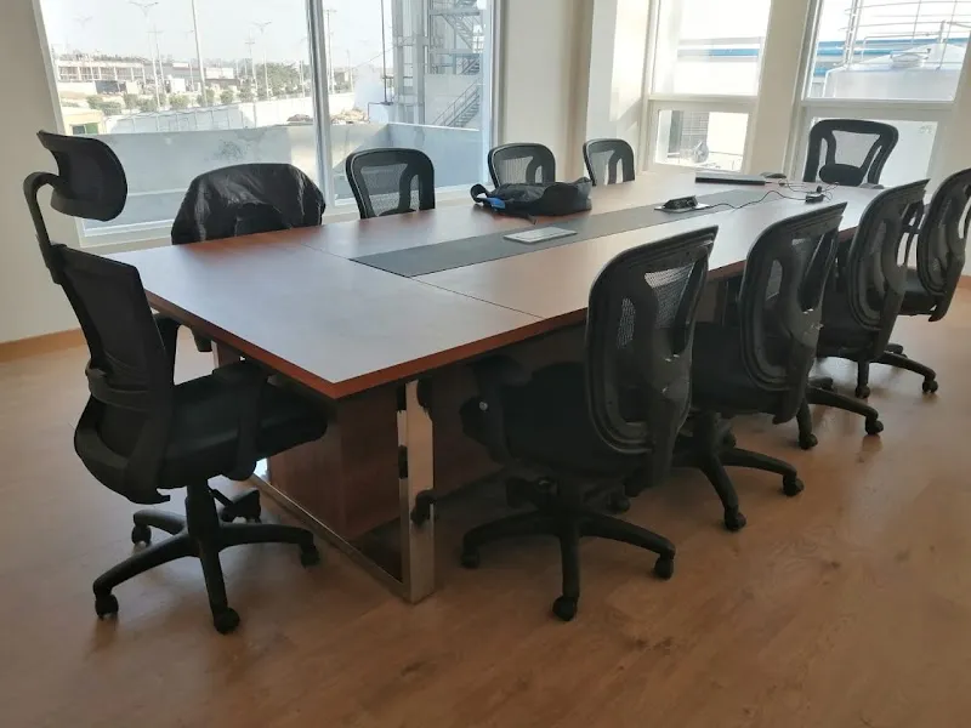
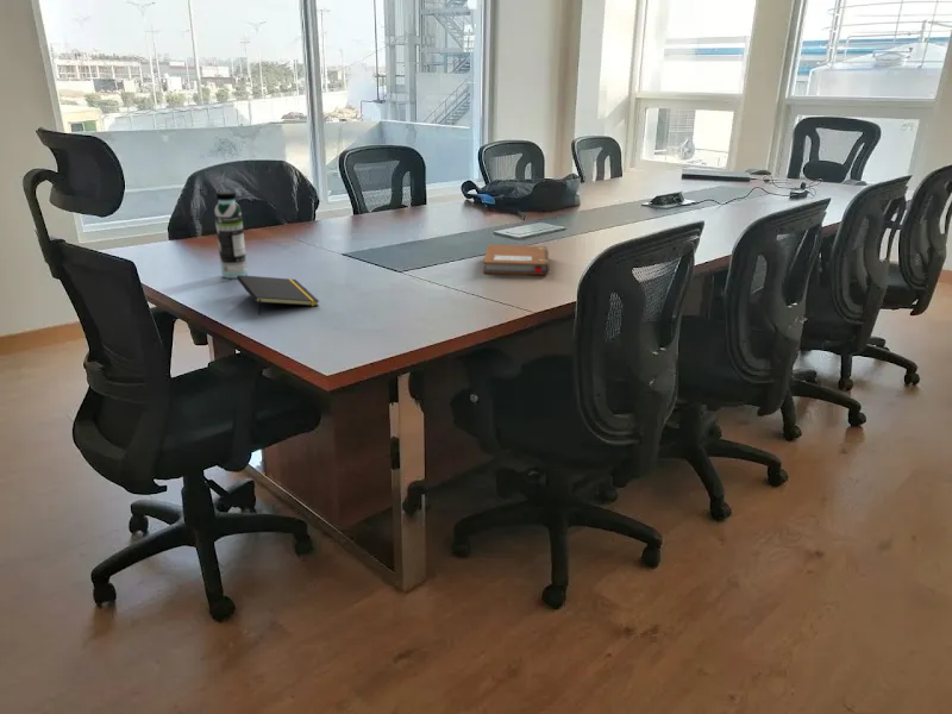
+ water bottle [213,190,249,280]
+ notebook [482,243,551,276]
+ notepad [236,275,320,317]
